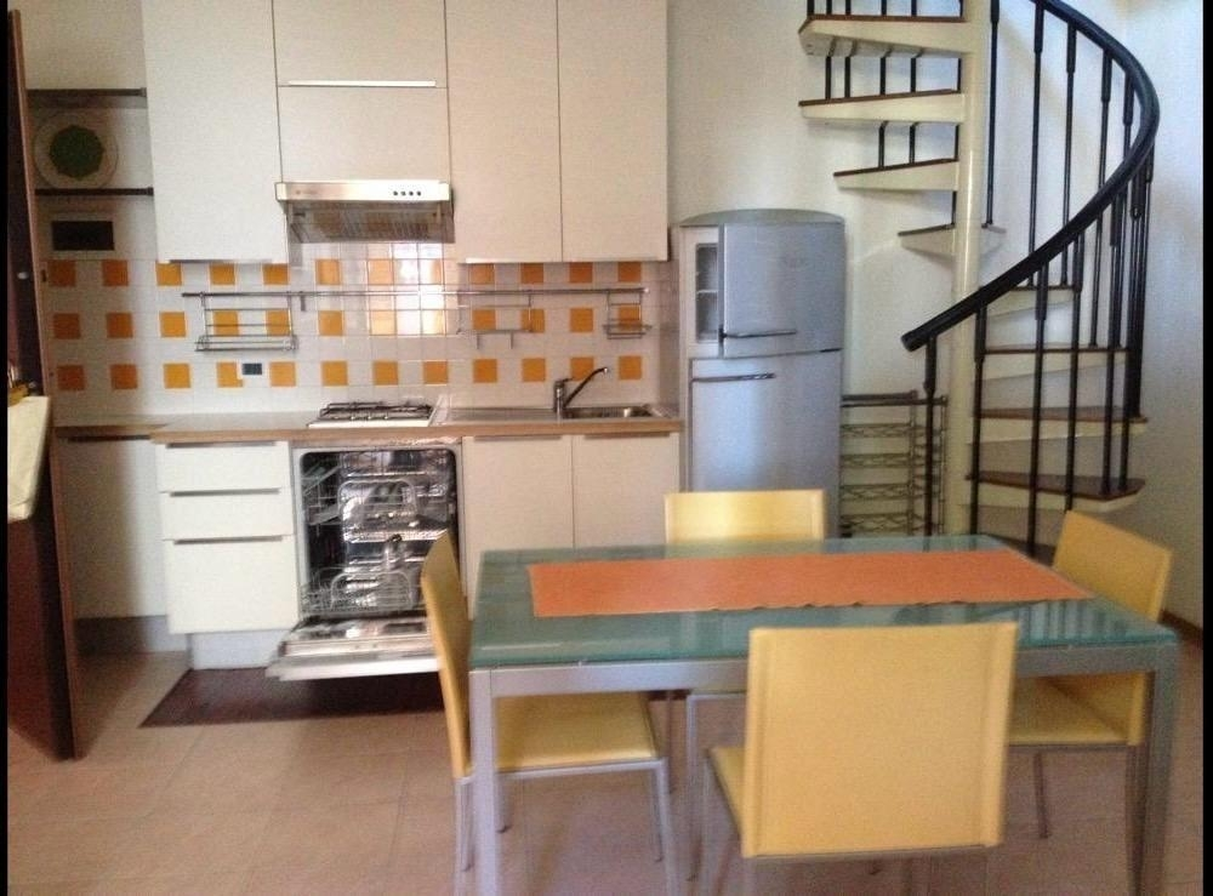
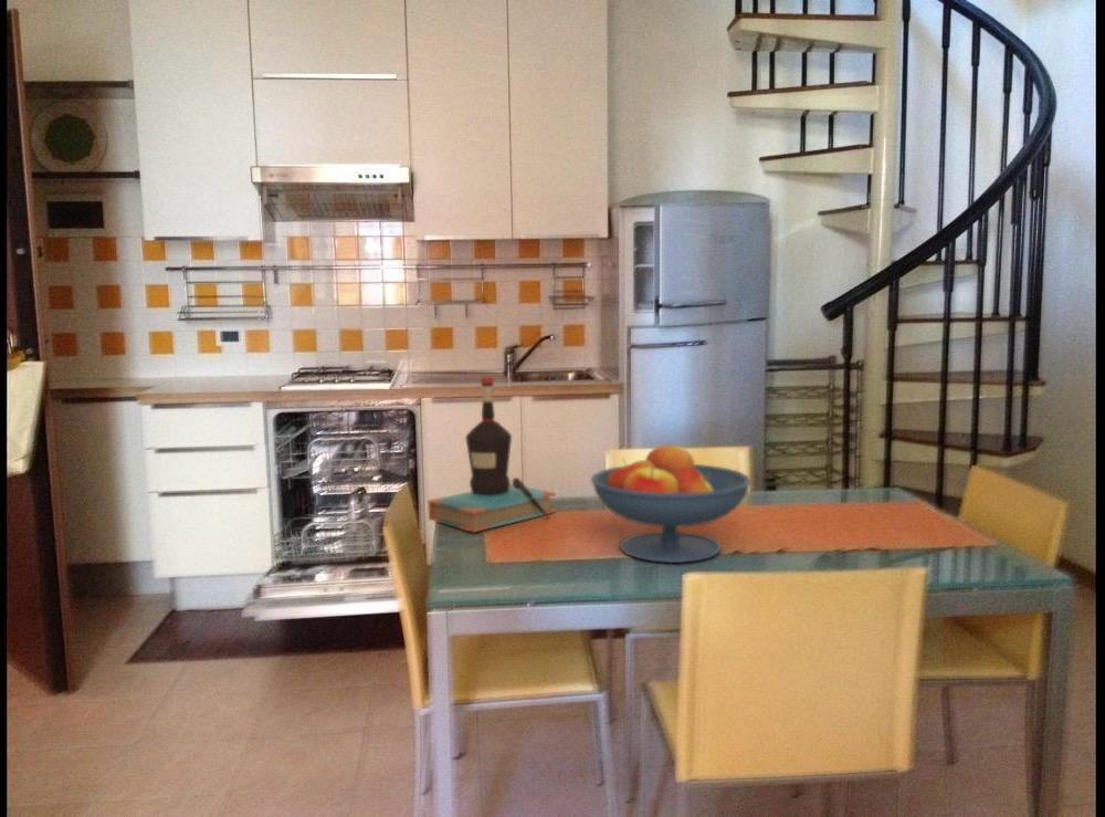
+ bottle [427,376,557,533]
+ fruit bowl [590,441,753,564]
